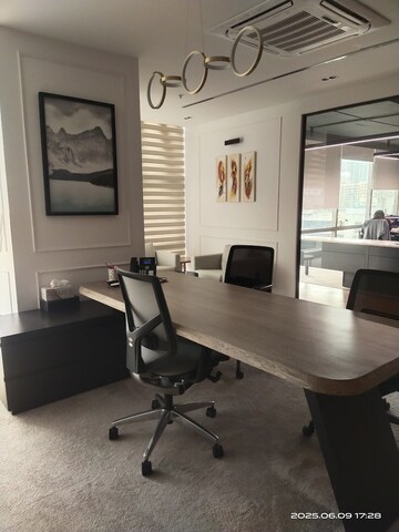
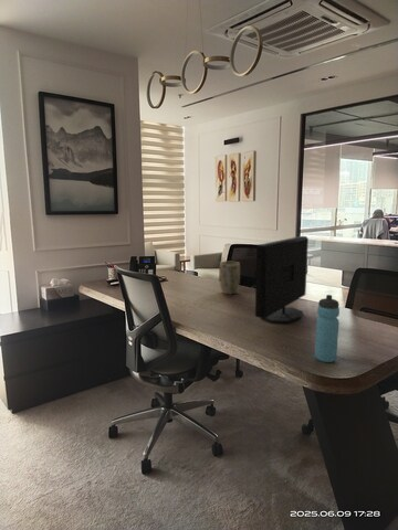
+ water bottle [314,294,341,363]
+ plant pot [218,261,241,295]
+ monitor [254,235,310,325]
